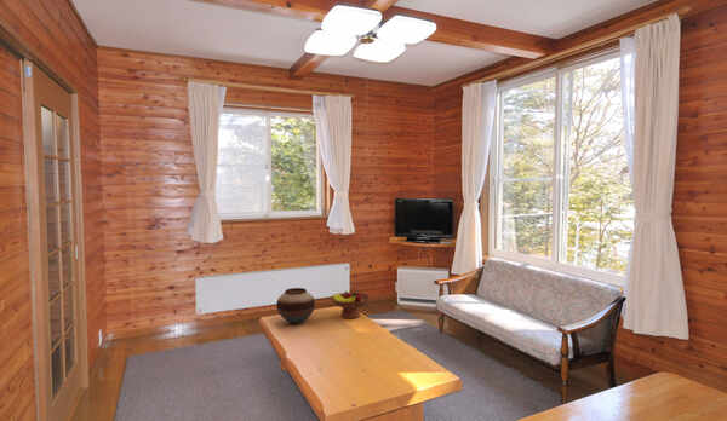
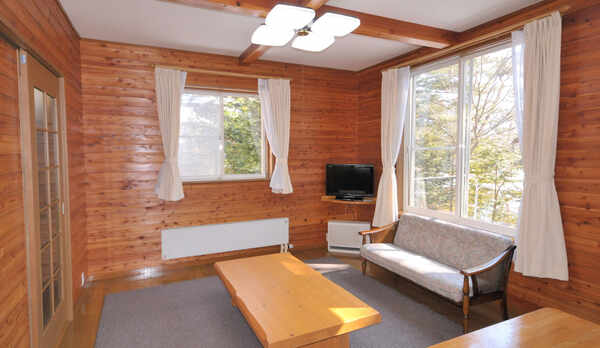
- fruit bowl [330,290,372,319]
- vase [275,287,316,325]
